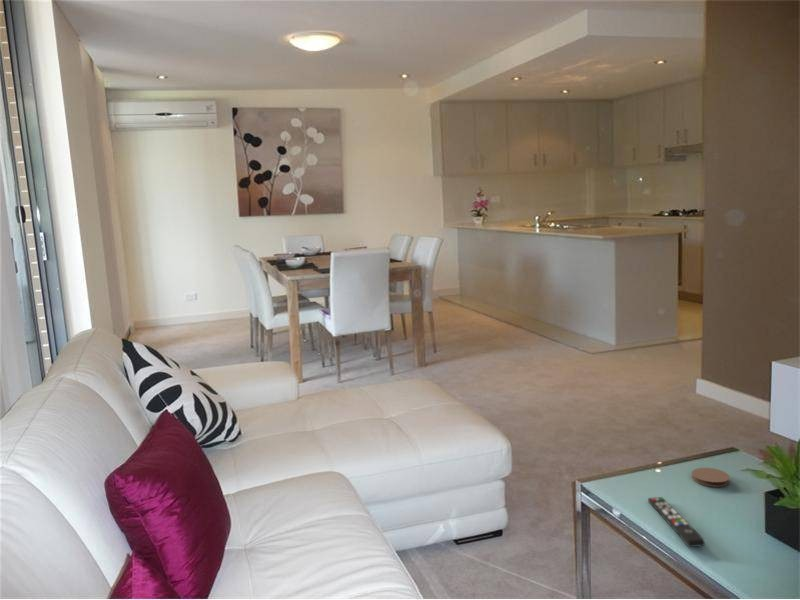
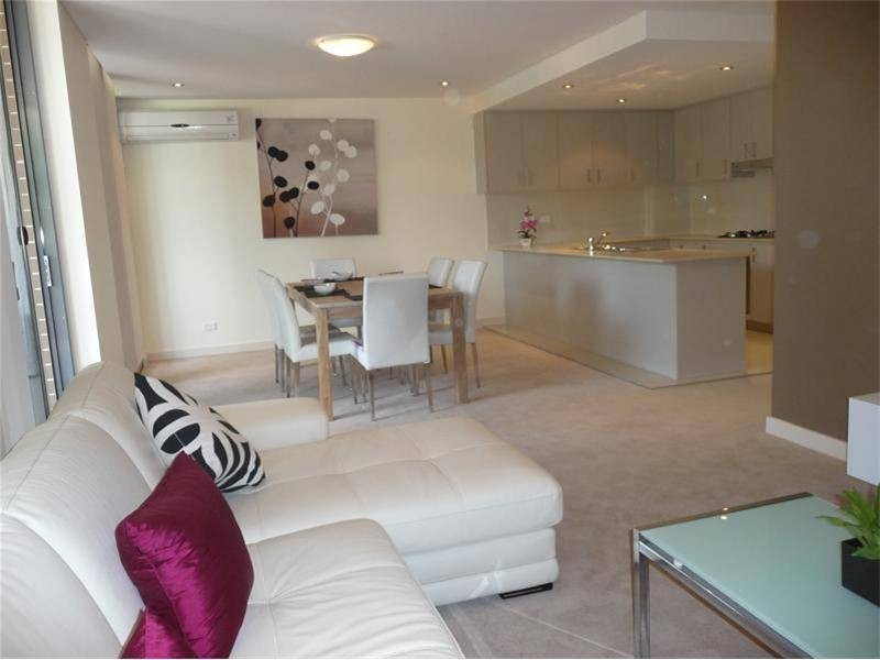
- remote control [647,496,706,548]
- coaster [691,467,731,488]
